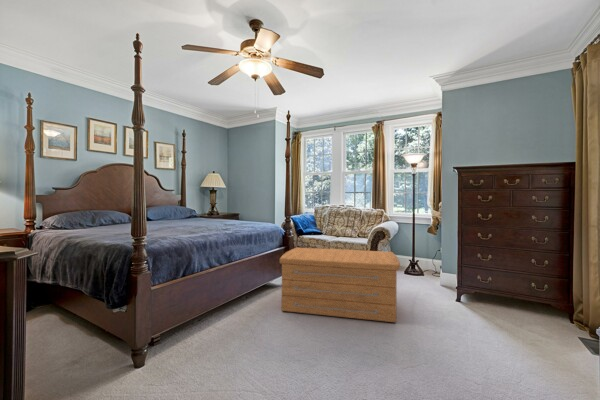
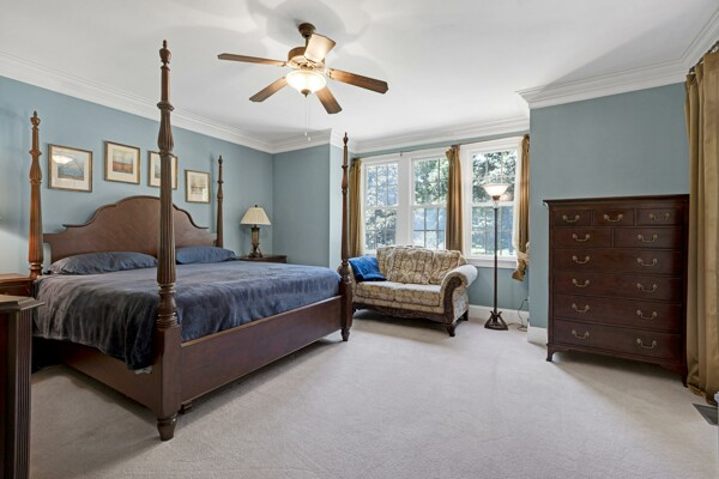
- coffee table [279,247,401,323]
